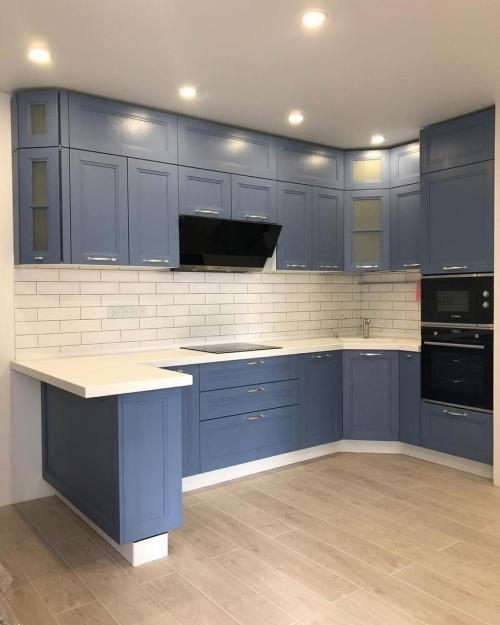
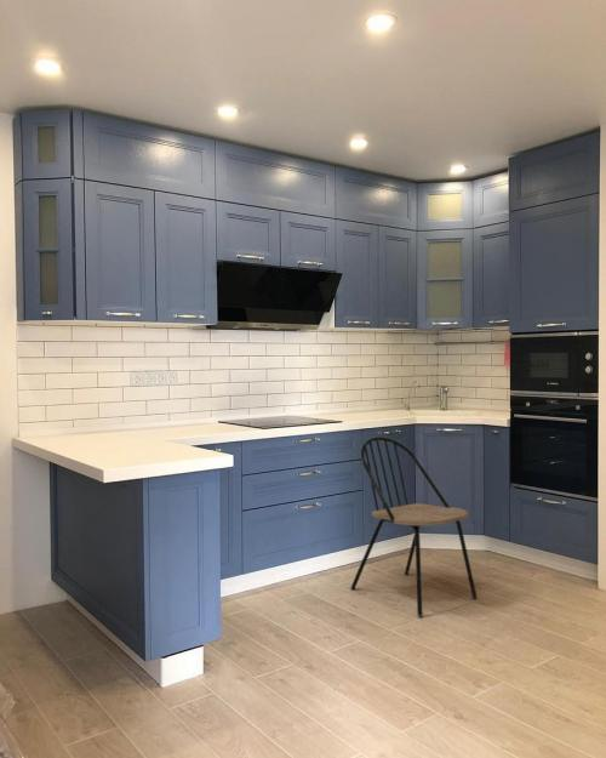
+ dining chair [349,435,479,617]
